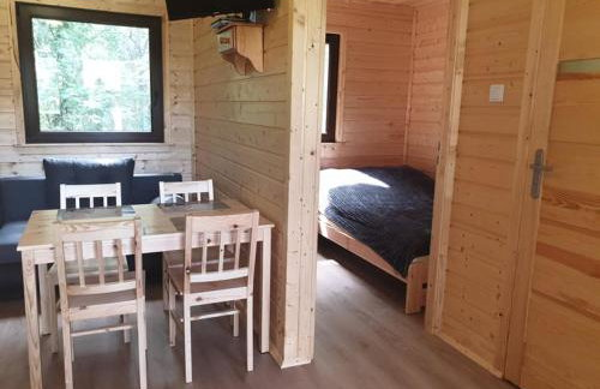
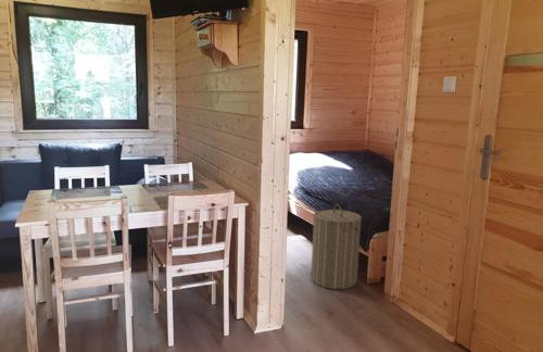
+ laundry hamper [311,203,363,290]
